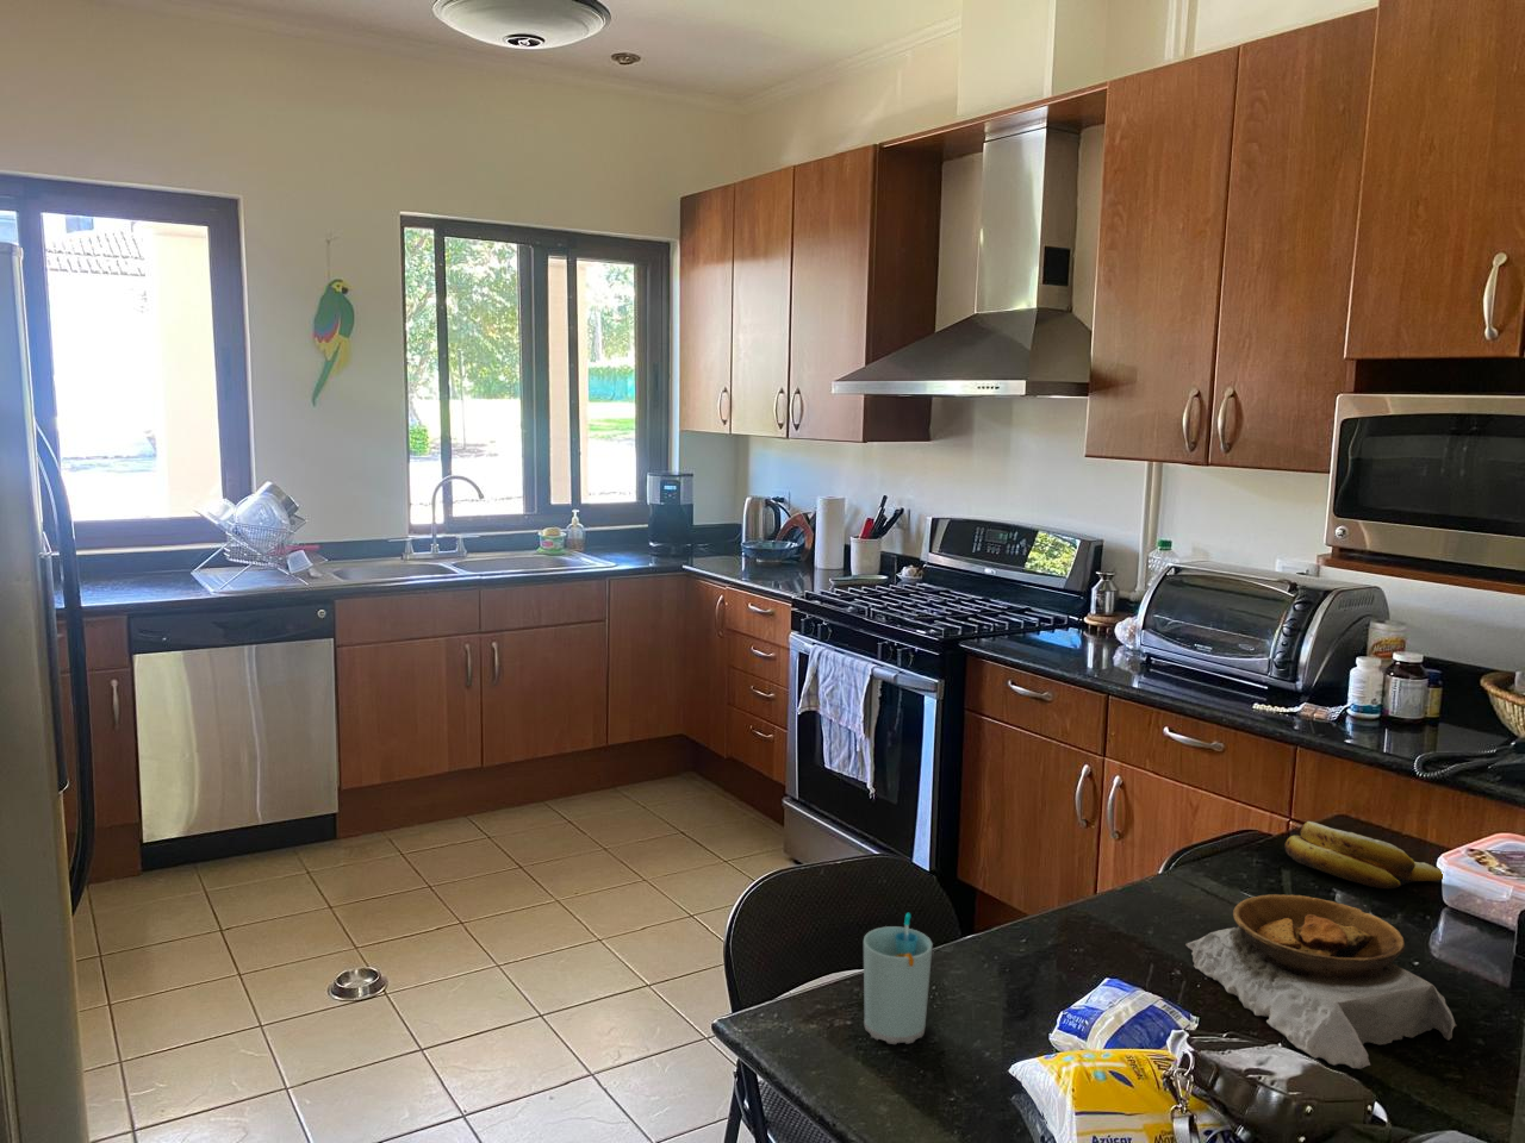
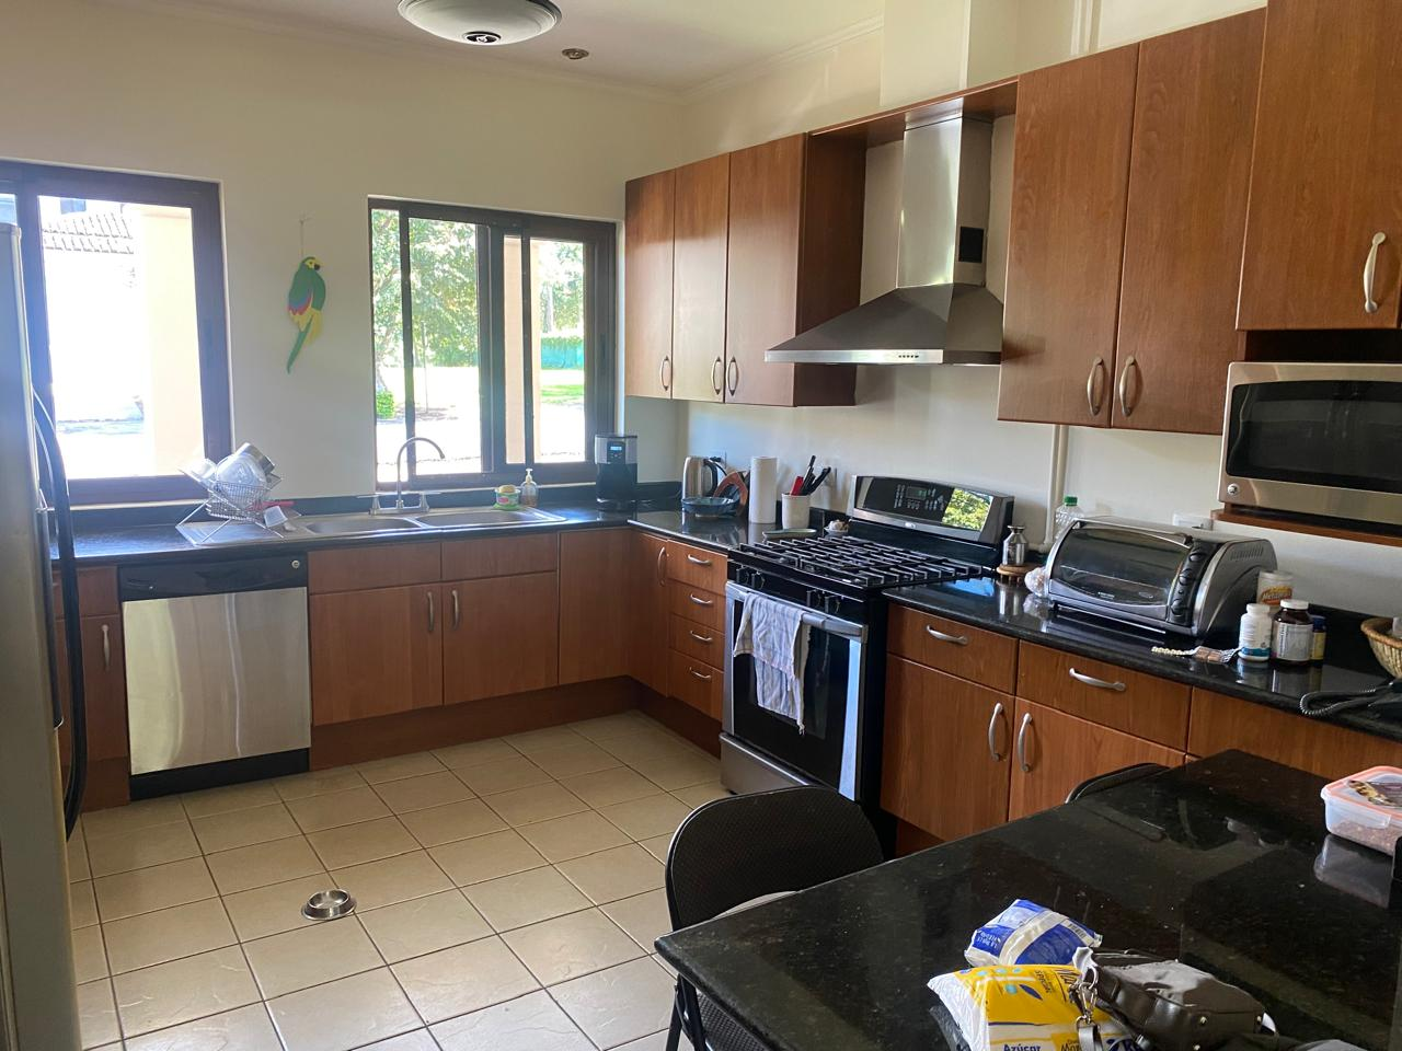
- banana [1284,820,1445,890]
- bowl [1184,893,1458,1071]
- cup [862,912,934,1046]
